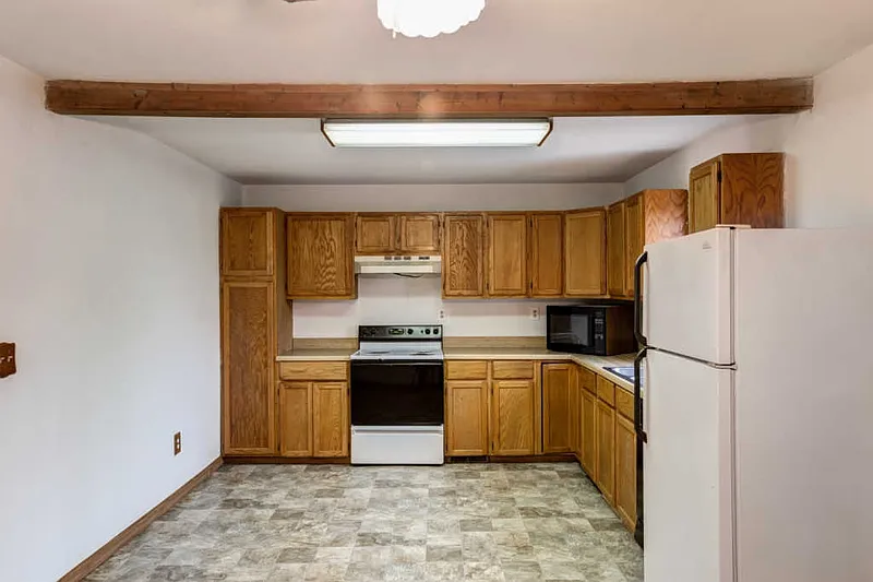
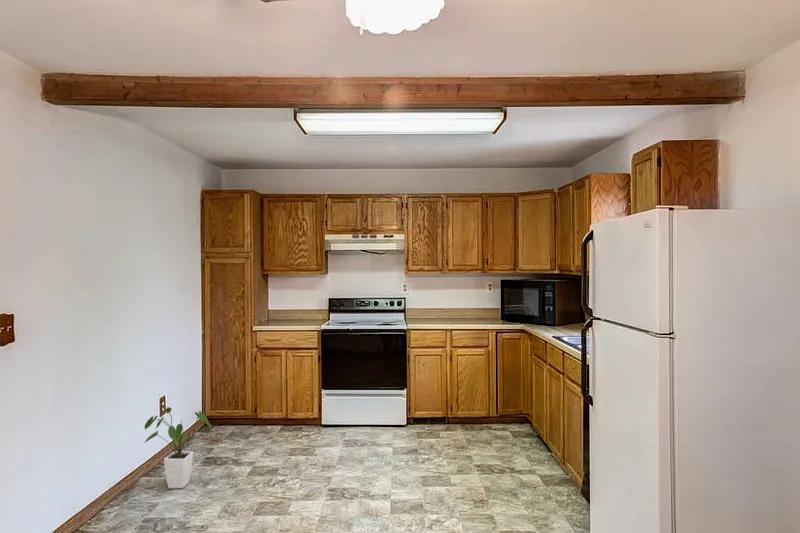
+ house plant [143,404,214,489]
